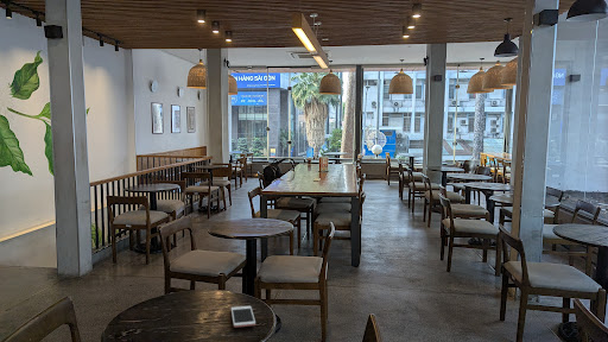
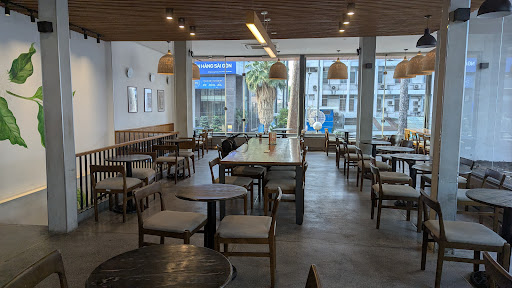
- cell phone [230,305,256,329]
